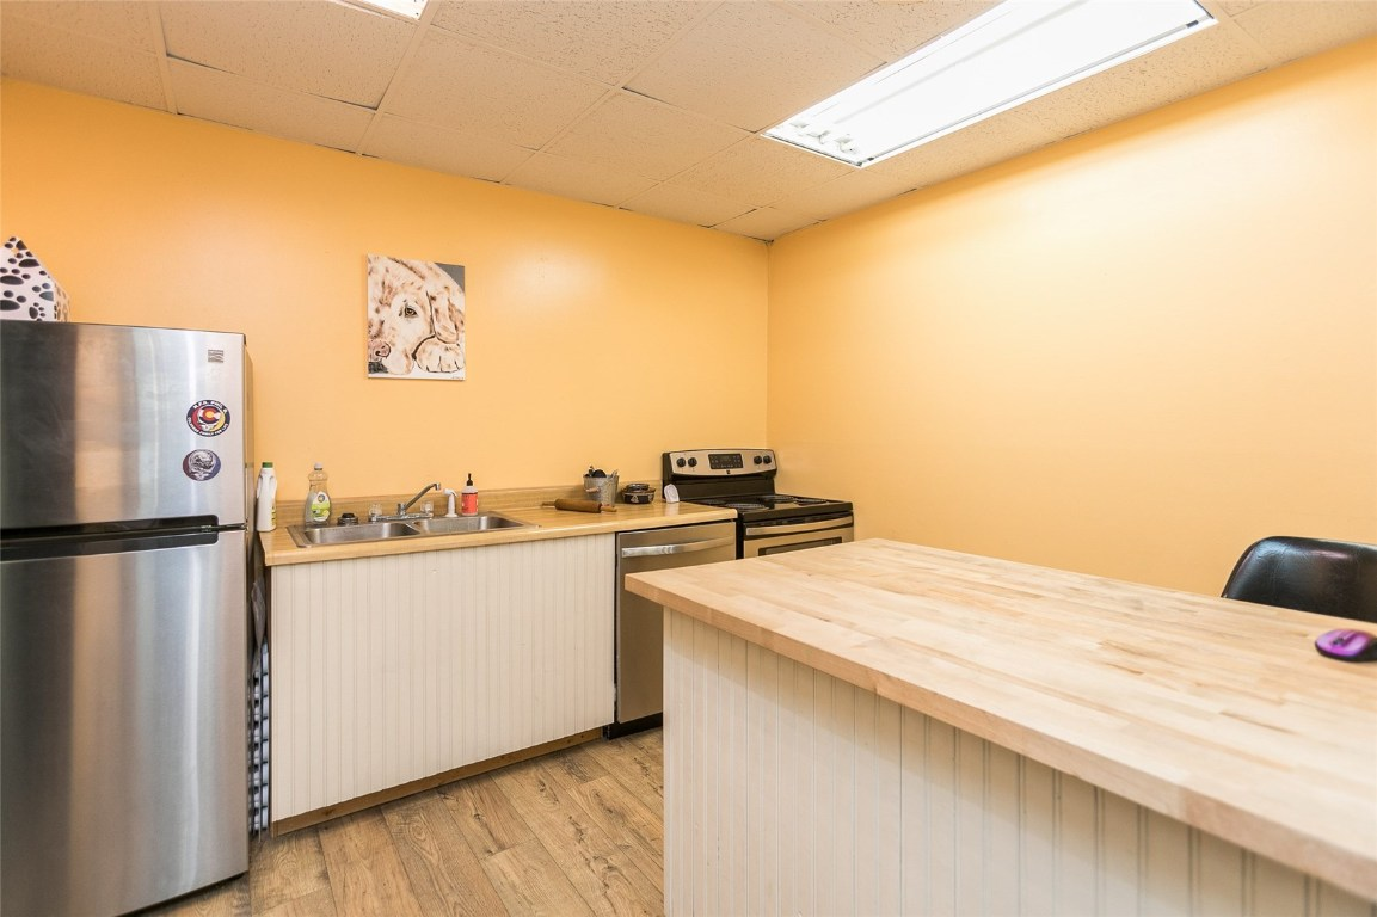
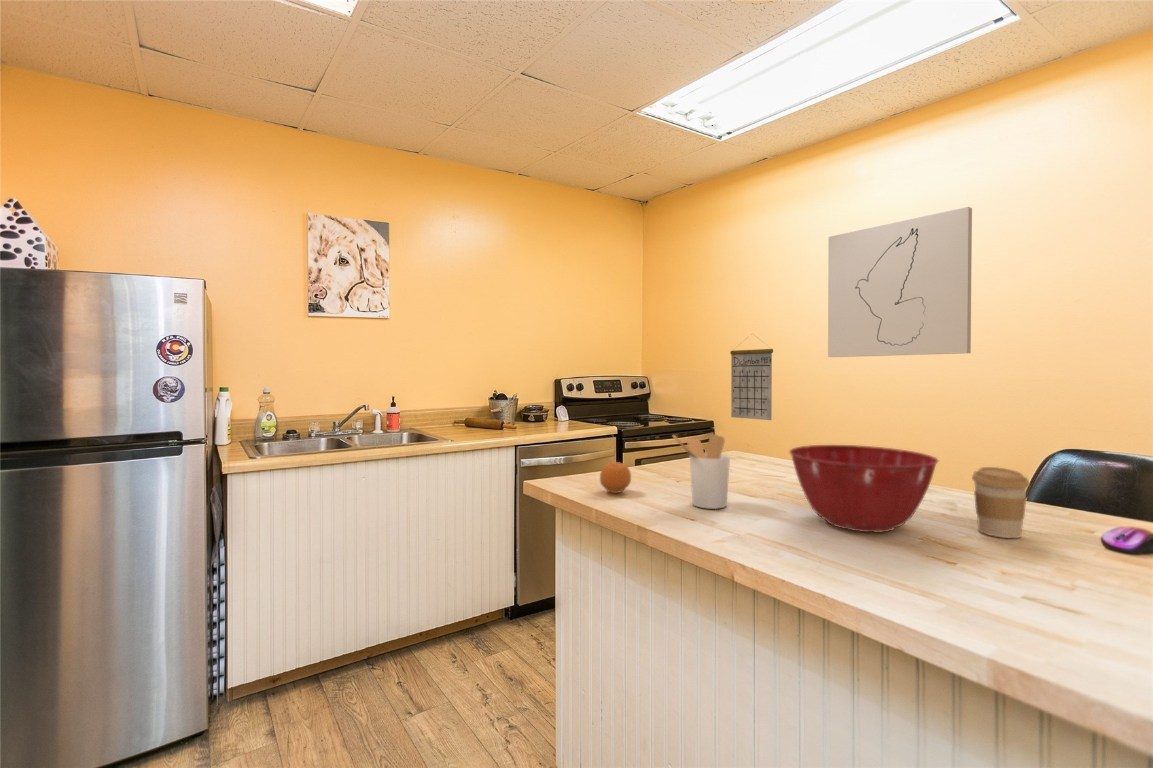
+ coffee cup [971,466,1031,539]
+ mixing bowl [788,444,939,533]
+ calendar [729,333,774,421]
+ utensil holder [672,433,731,510]
+ fruit [599,461,632,494]
+ wall art [827,206,973,358]
